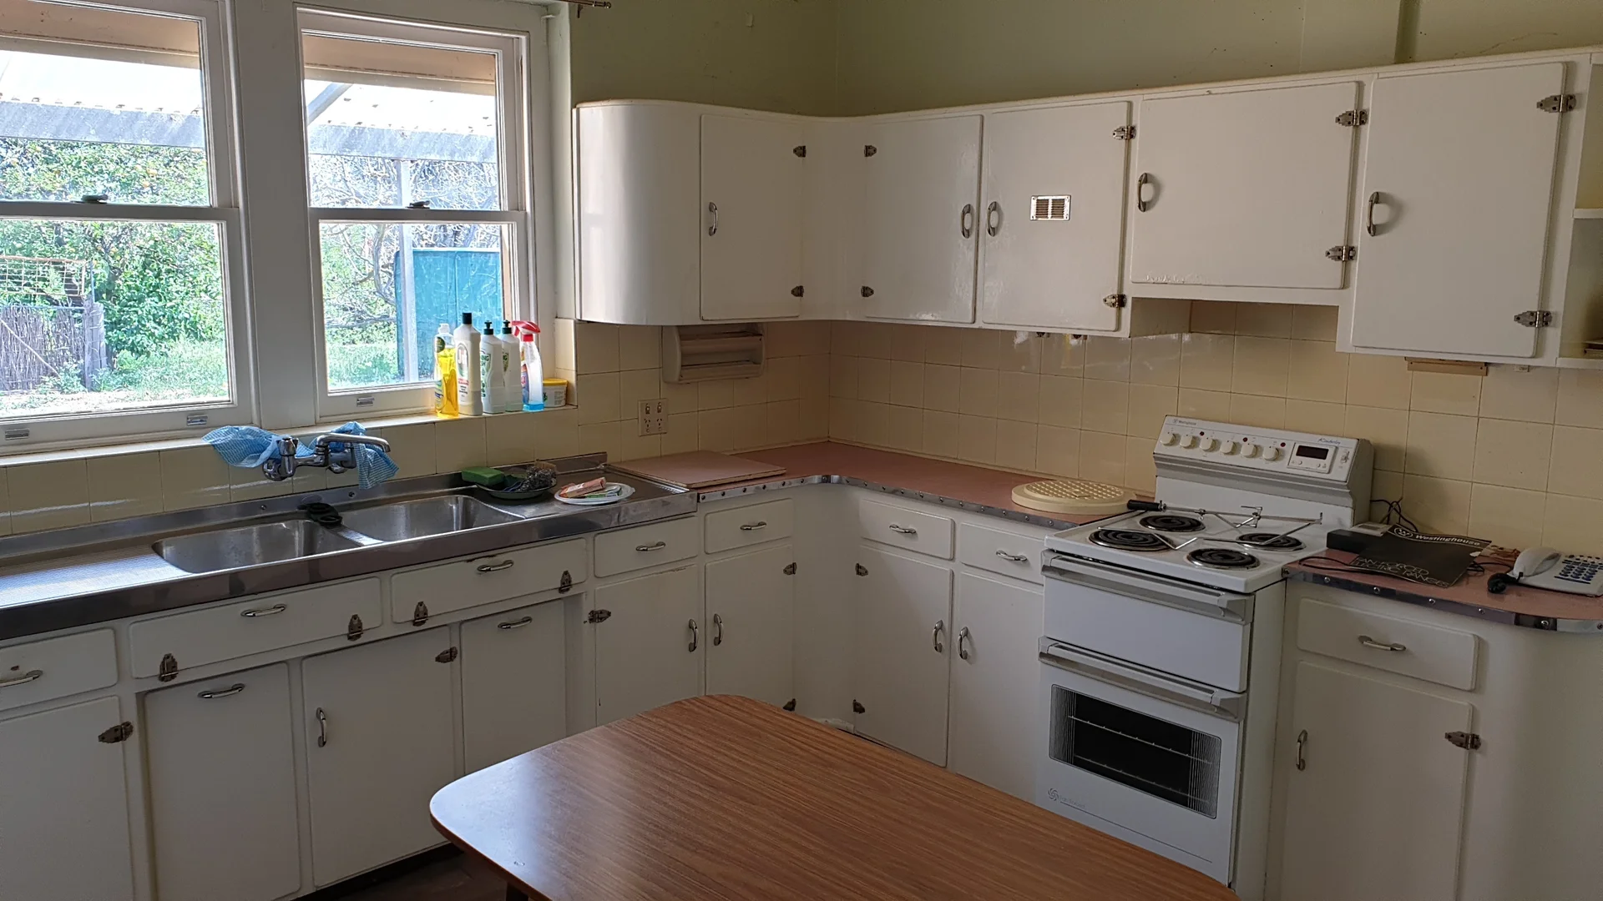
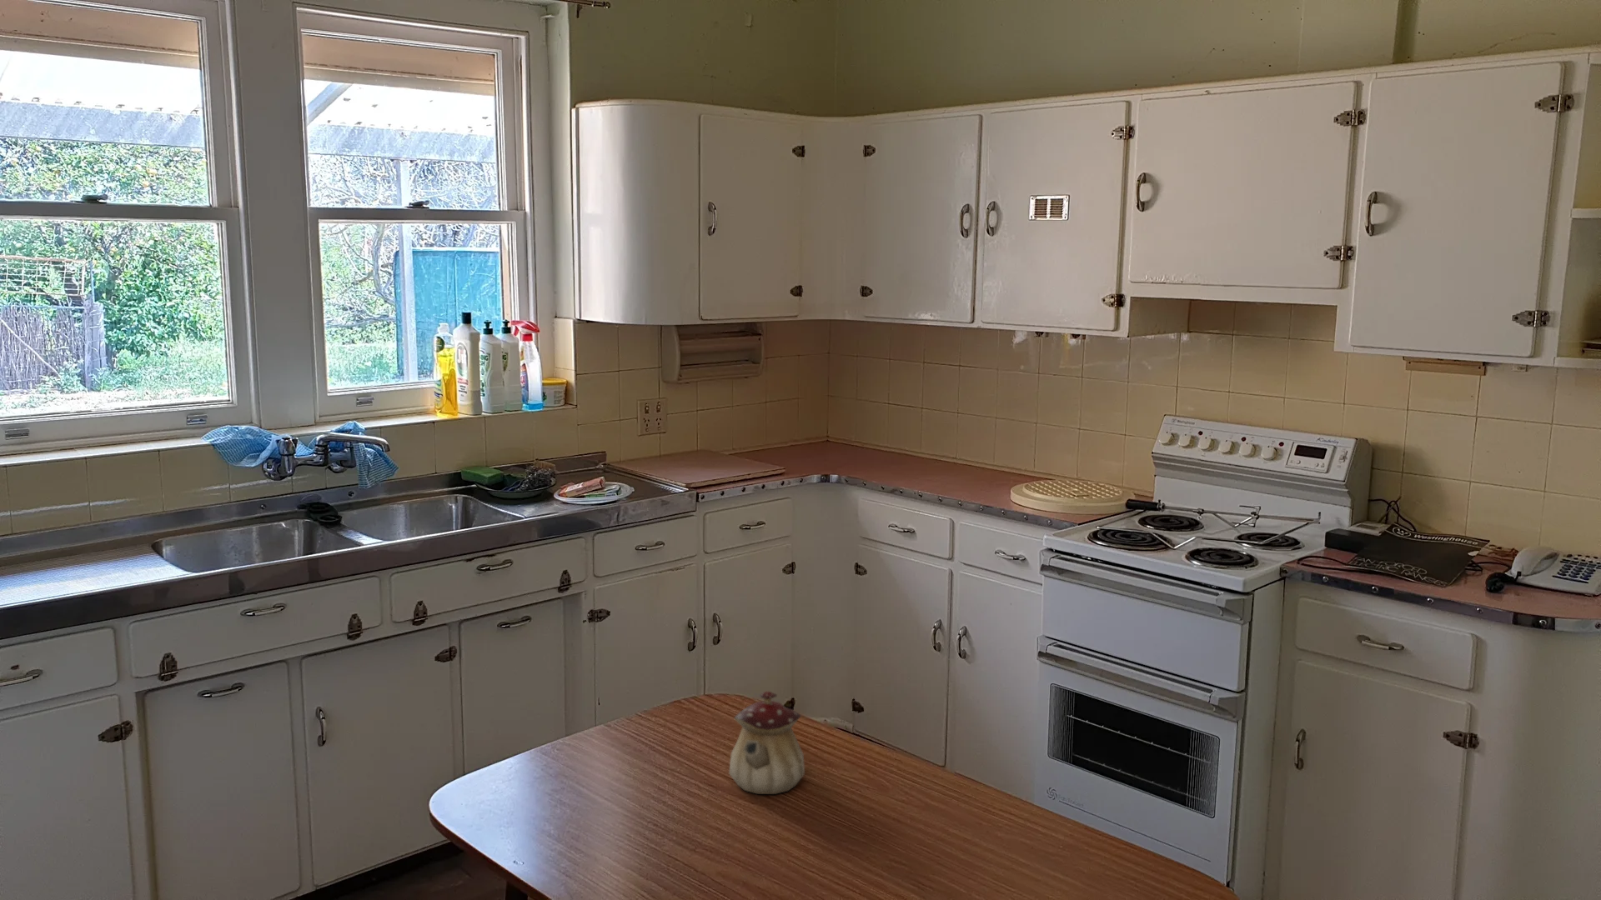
+ teapot [728,690,806,795]
